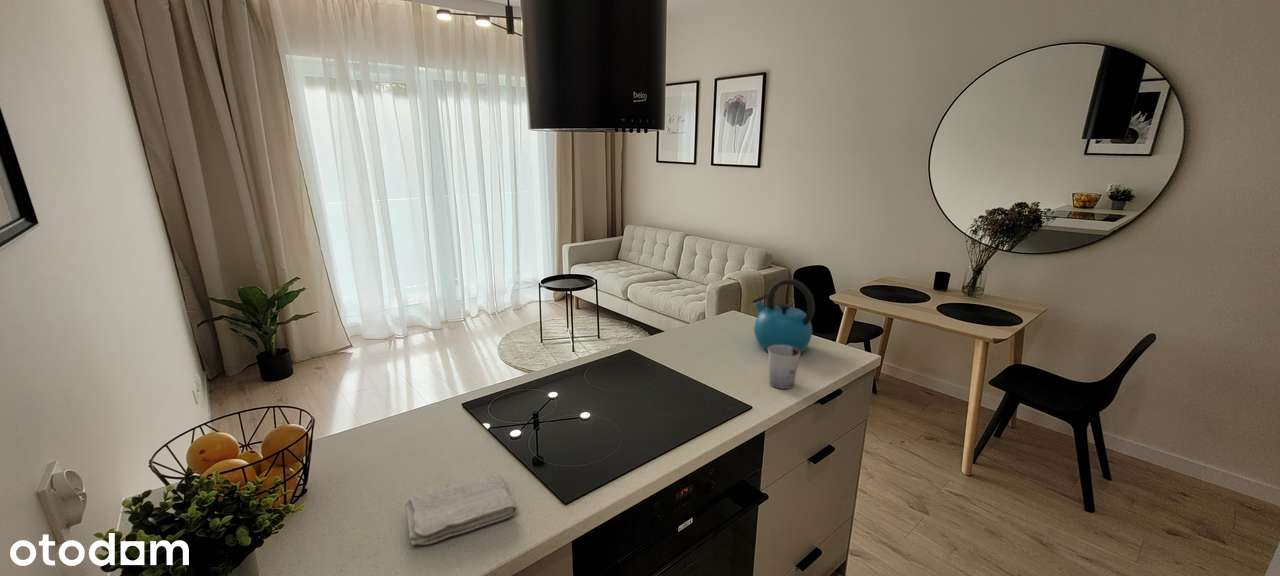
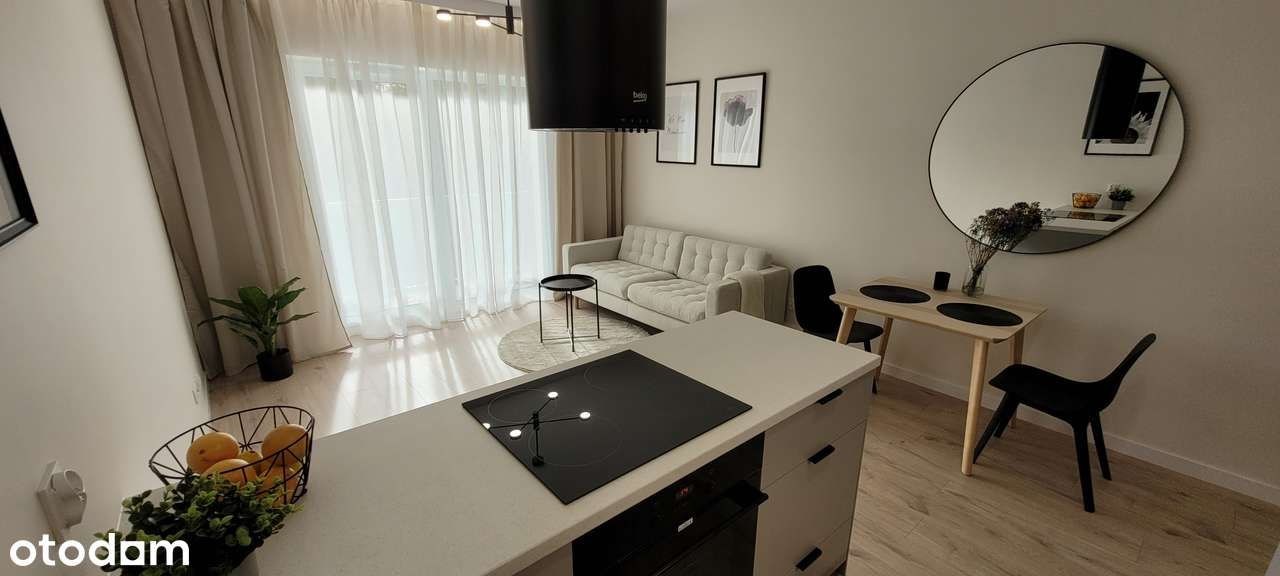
- kettle [751,278,816,353]
- cup [767,345,801,390]
- washcloth [403,473,519,546]
